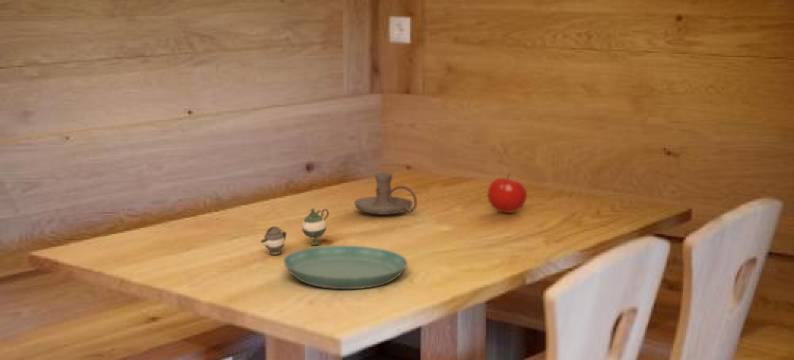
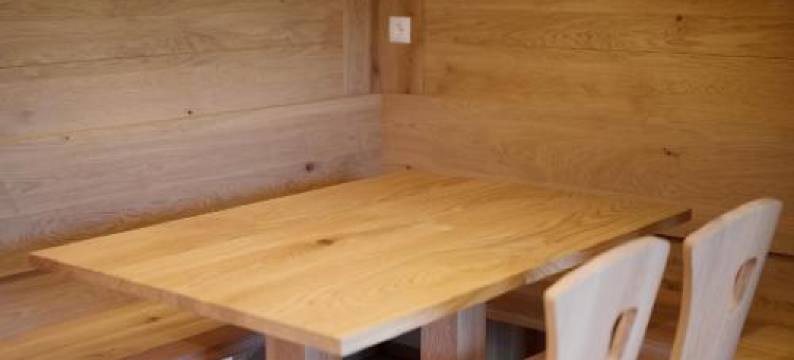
- candle holder [353,172,418,216]
- saucer [283,245,408,290]
- teapot [260,207,330,256]
- fruit [487,172,528,214]
